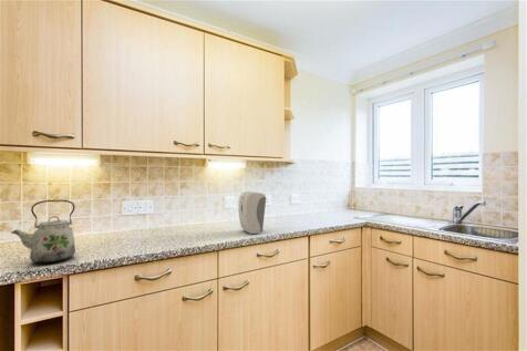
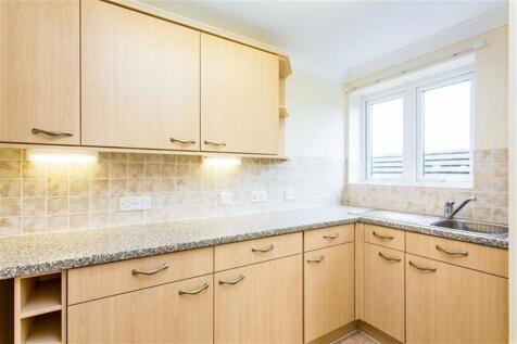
- kettle [11,199,76,265]
- soap dispenser [237,190,267,235]
